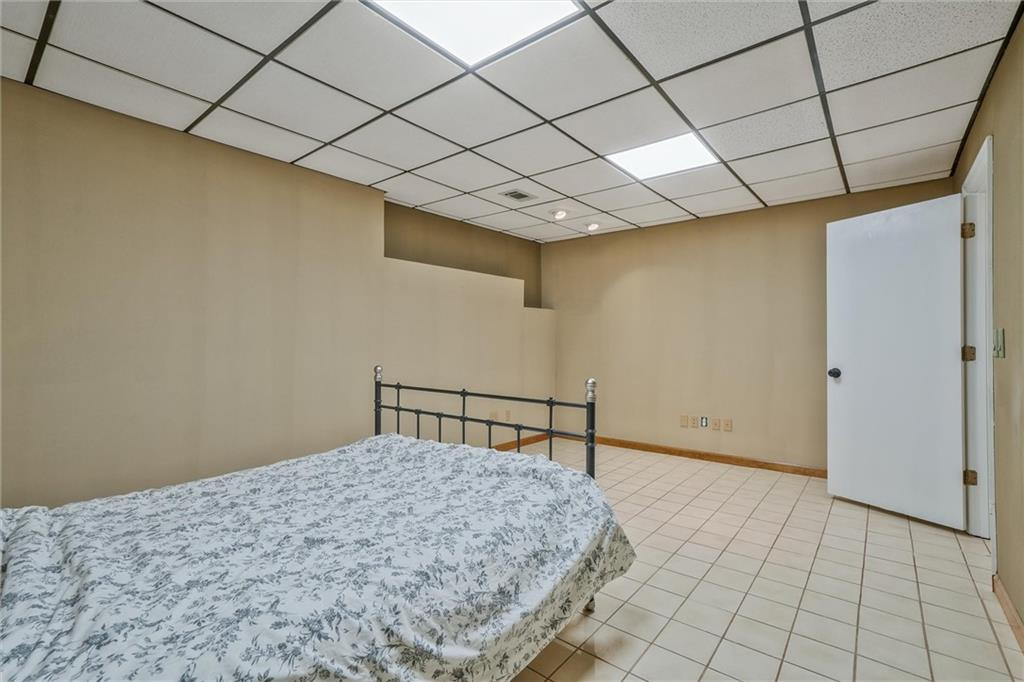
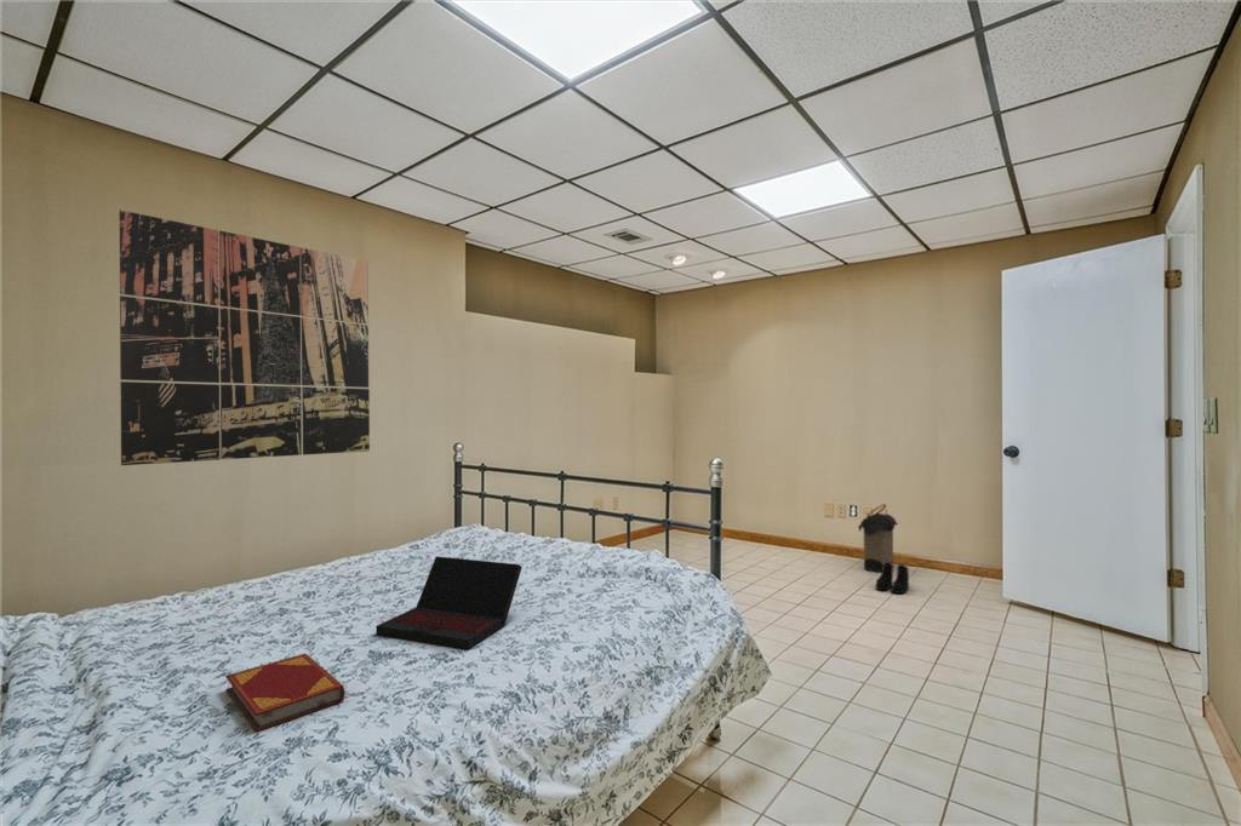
+ boots [874,562,910,595]
+ laundry hamper [857,503,899,574]
+ laptop [374,556,524,650]
+ wall art [119,208,371,466]
+ hardback book [224,653,347,733]
